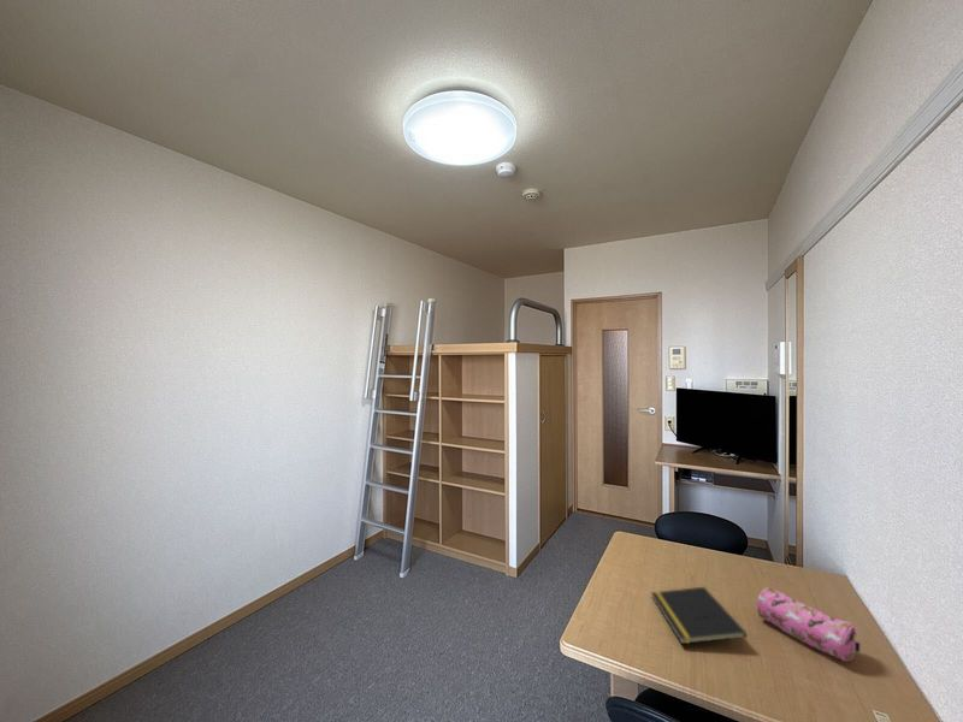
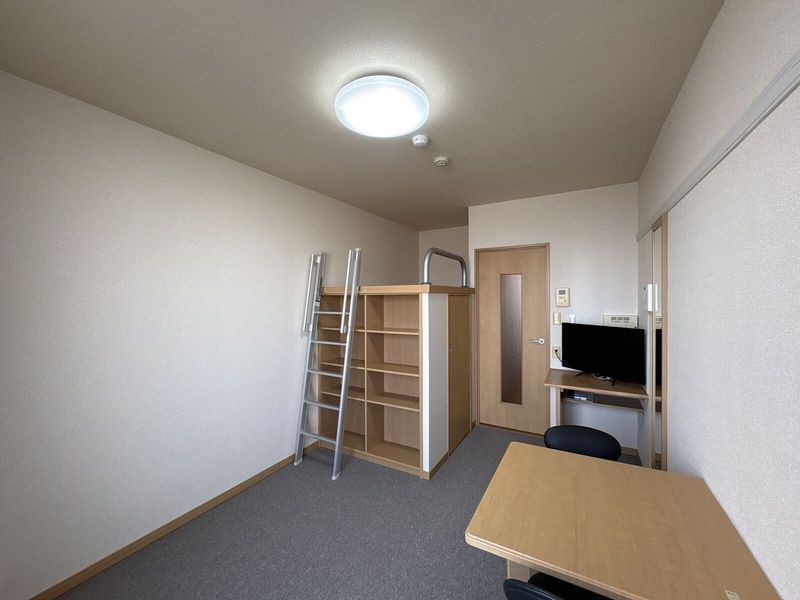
- pencil case [756,586,861,663]
- notepad [650,586,749,645]
